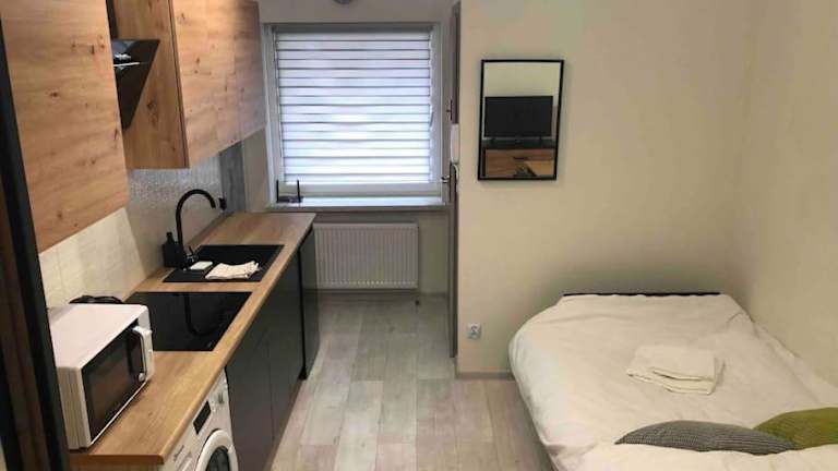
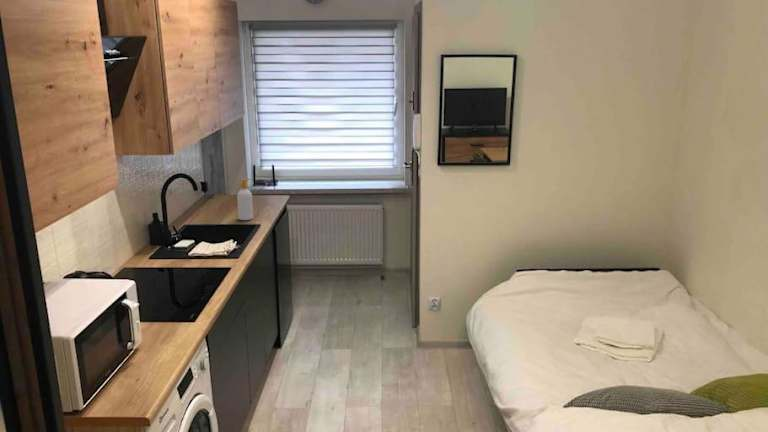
+ soap bottle [236,178,254,221]
